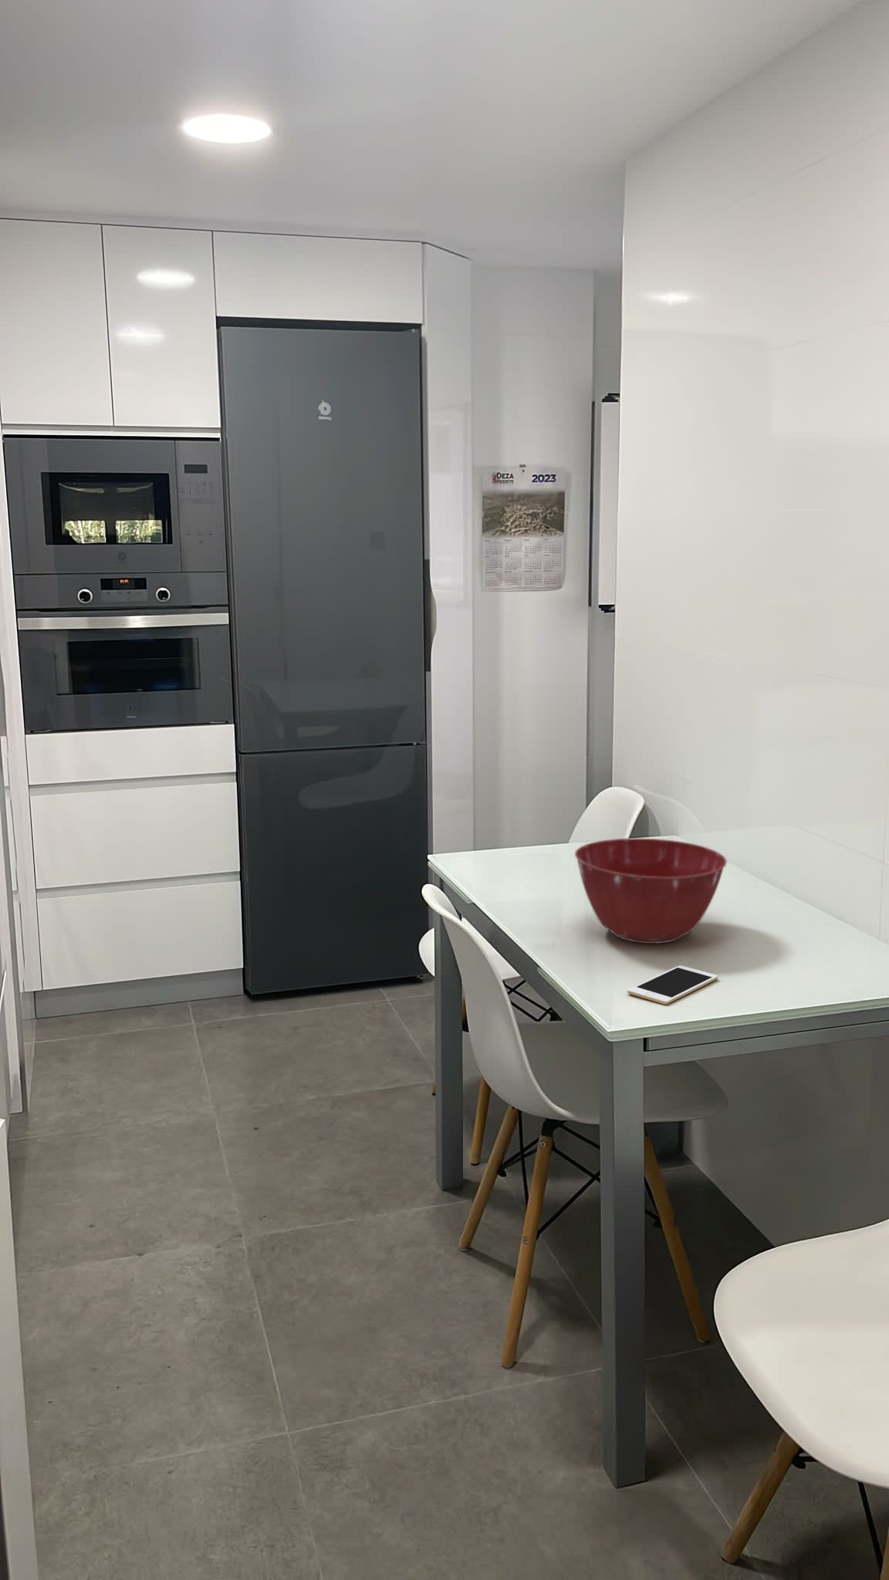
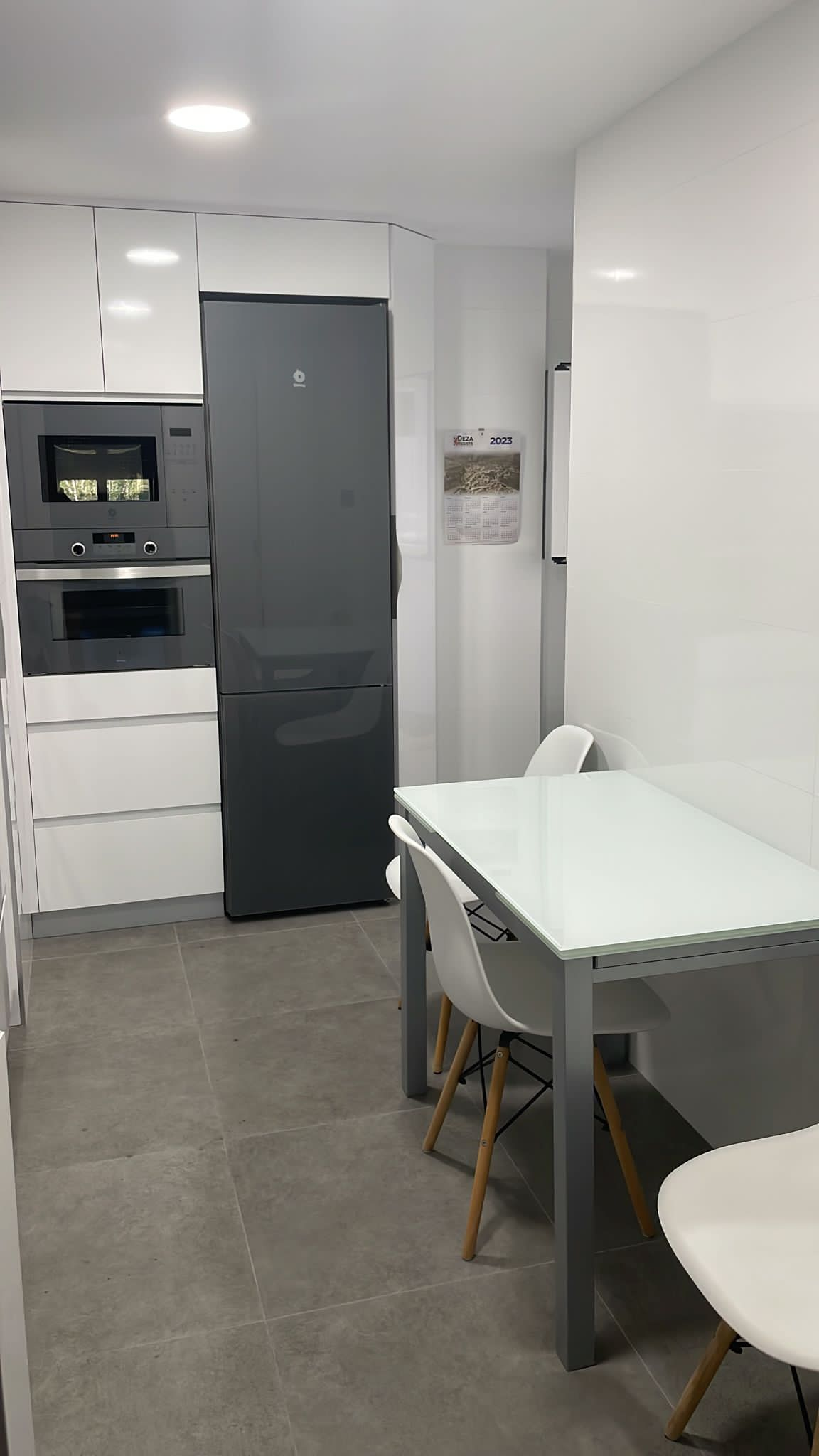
- mixing bowl [574,838,727,944]
- cell phone [626,965,719,1005]
